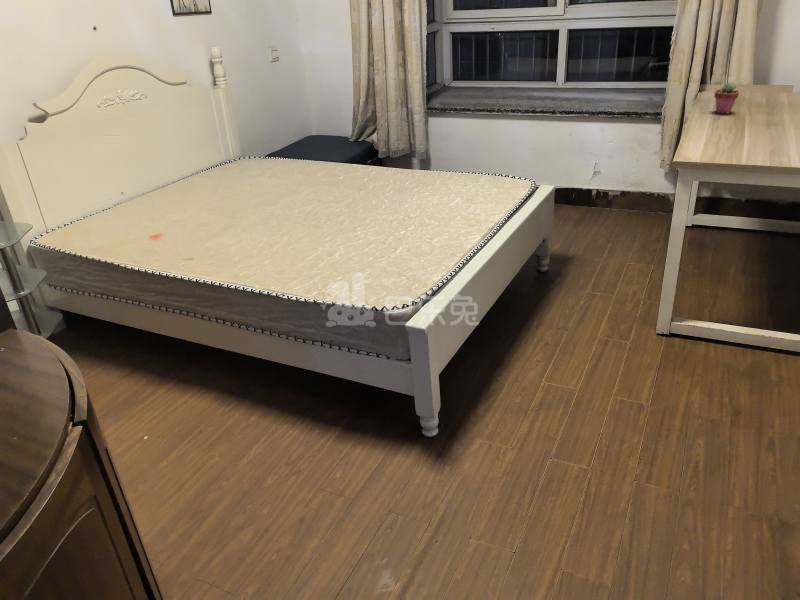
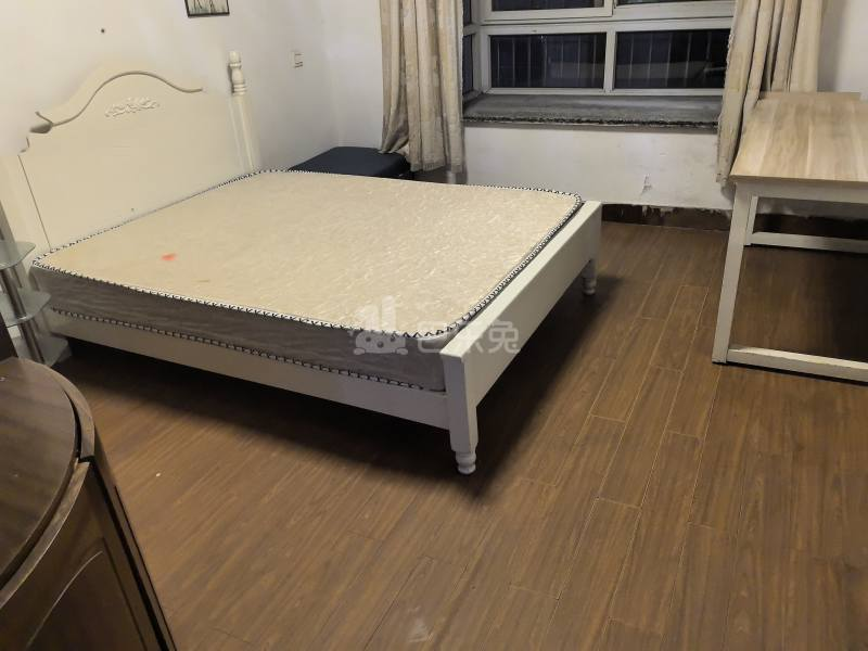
- potted succulent [713,81,740,115]
